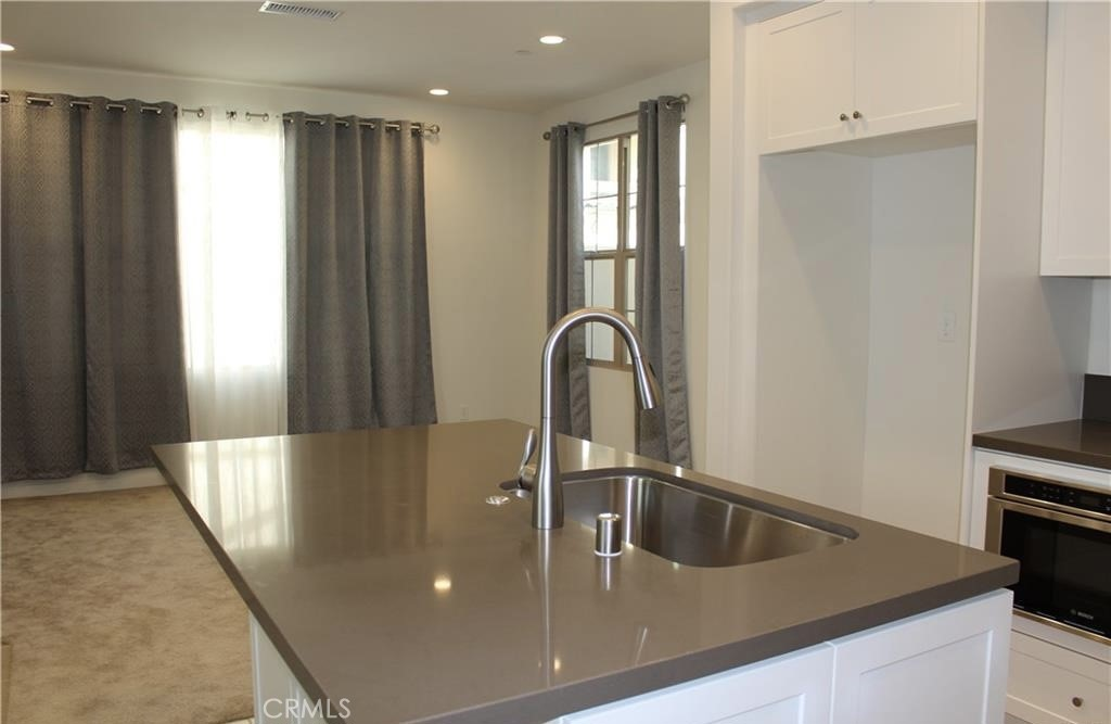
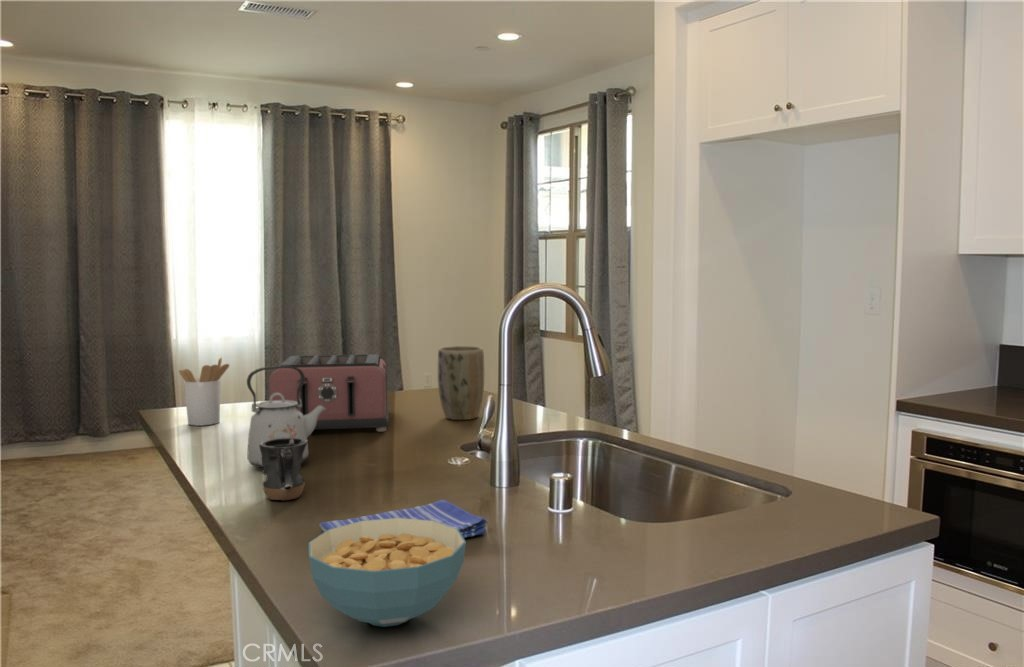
+ kettle [246,365,326,469]
+ cereal bowl [308,518,467,628]
+ toaster [268,353,390,433]
+ plant pot [437,345,485,421]
+ utensil holder [178,356,230,427]
+ mug [259,437,309,502]
+ dish towel [319,499,489,539]
